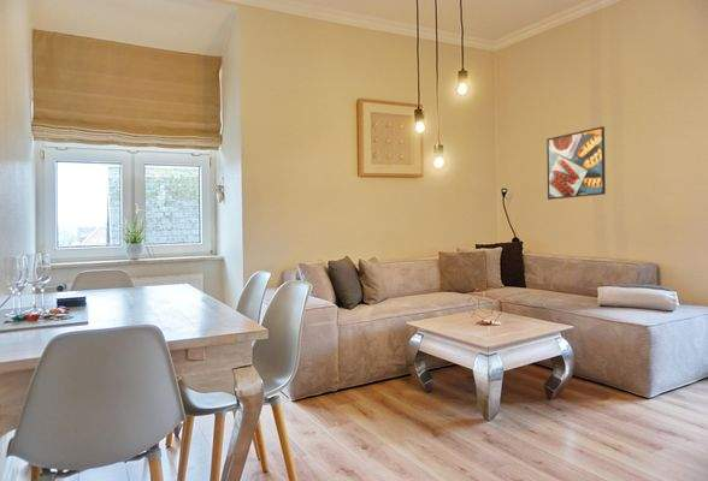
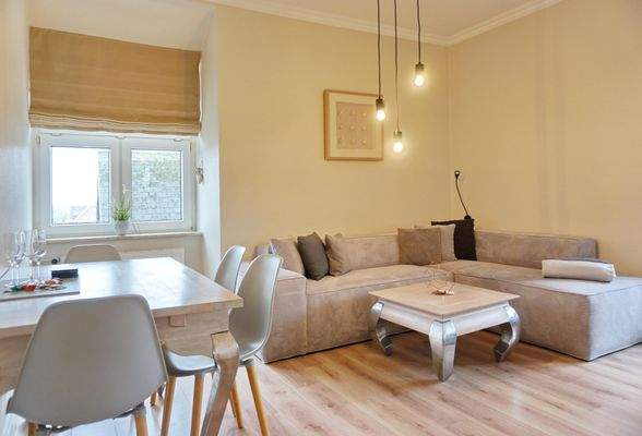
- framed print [545,125,607,201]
